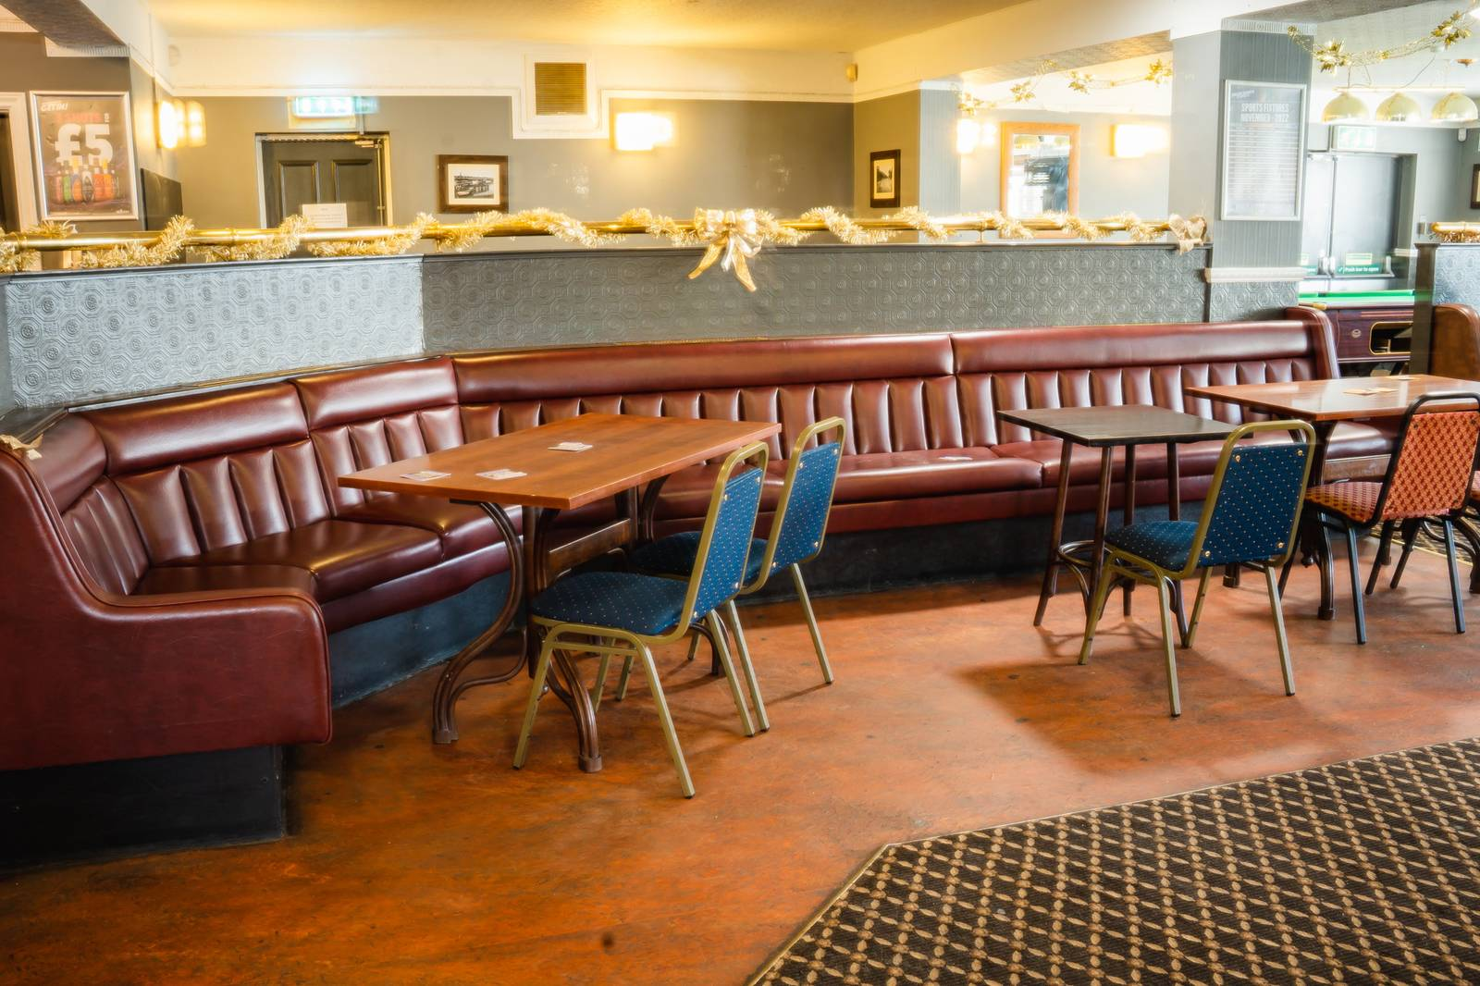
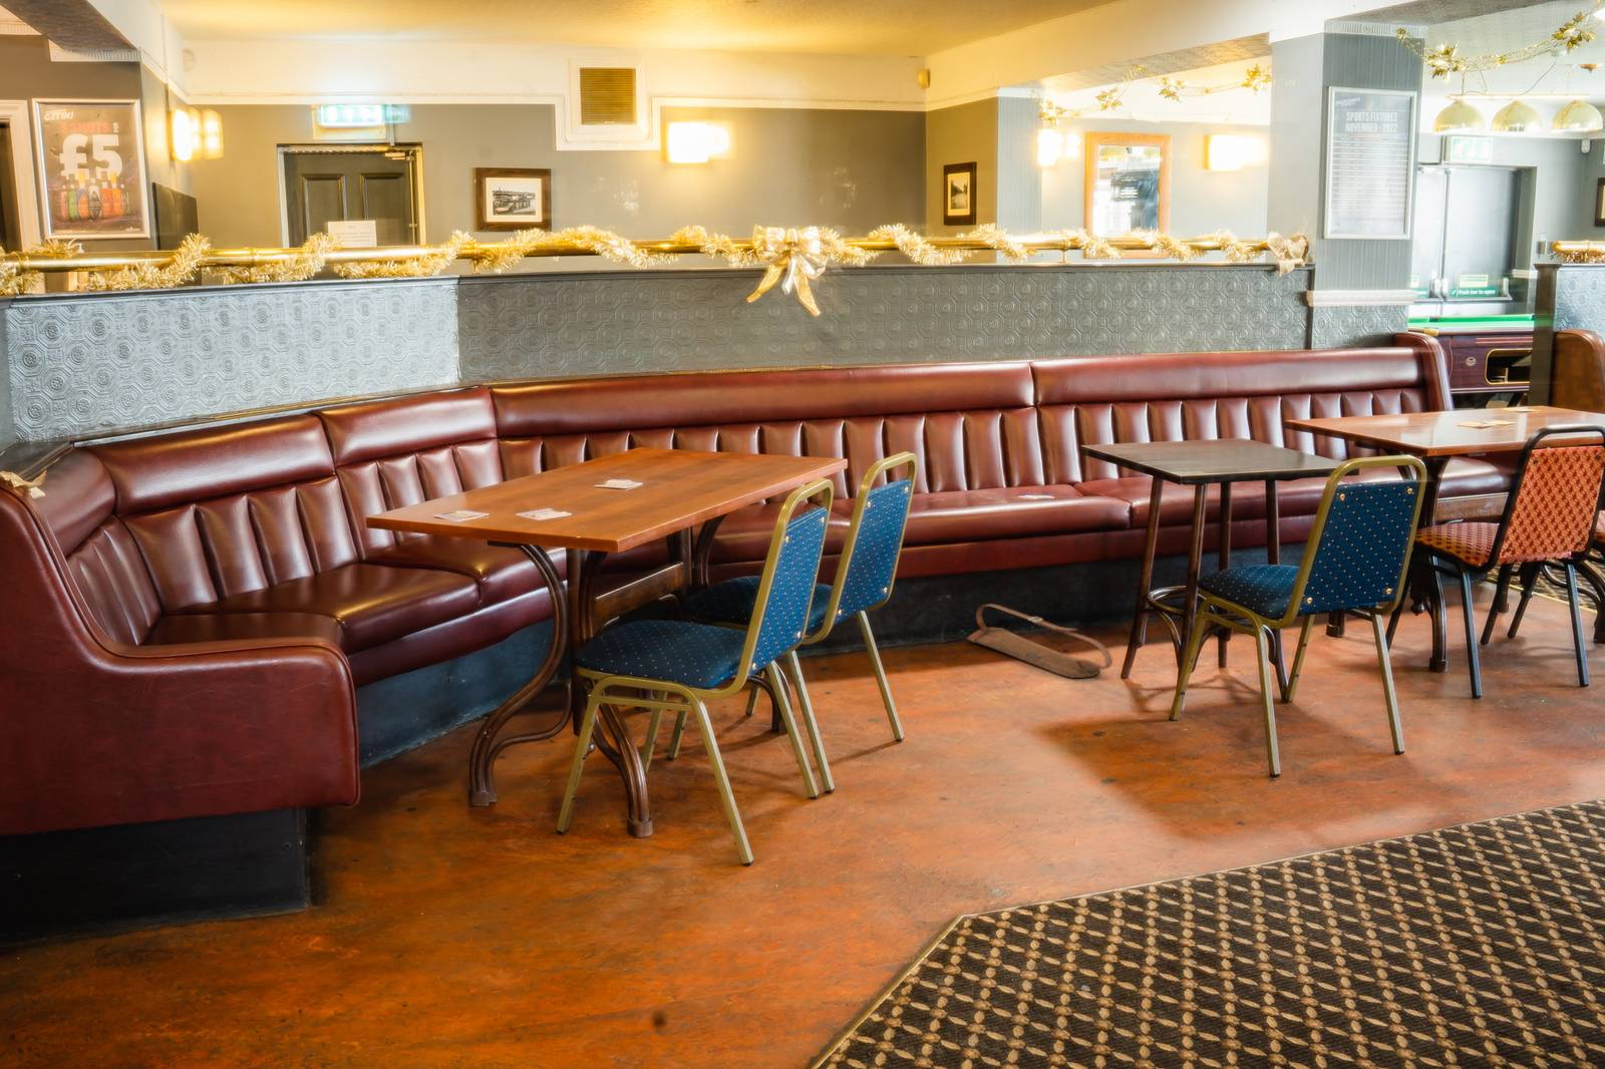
+ bag [967,603,1113,679]
